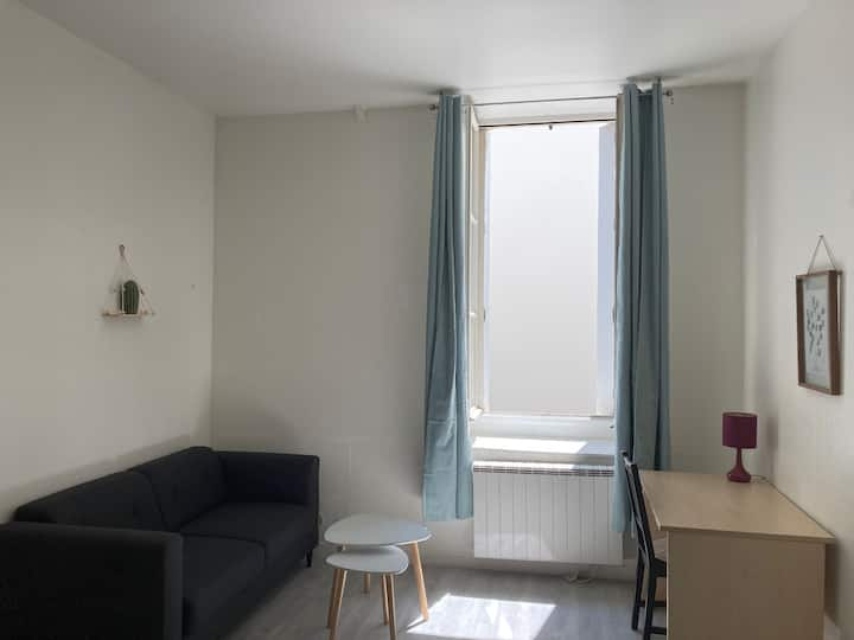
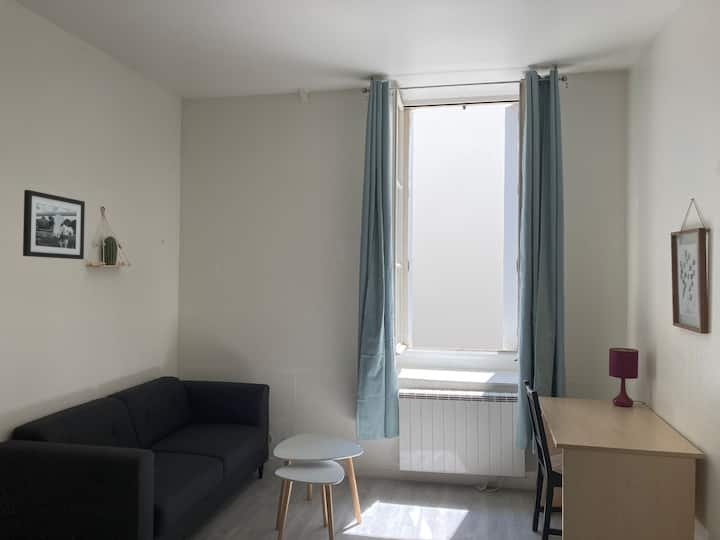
+ picture frame [22,189,86,260]
